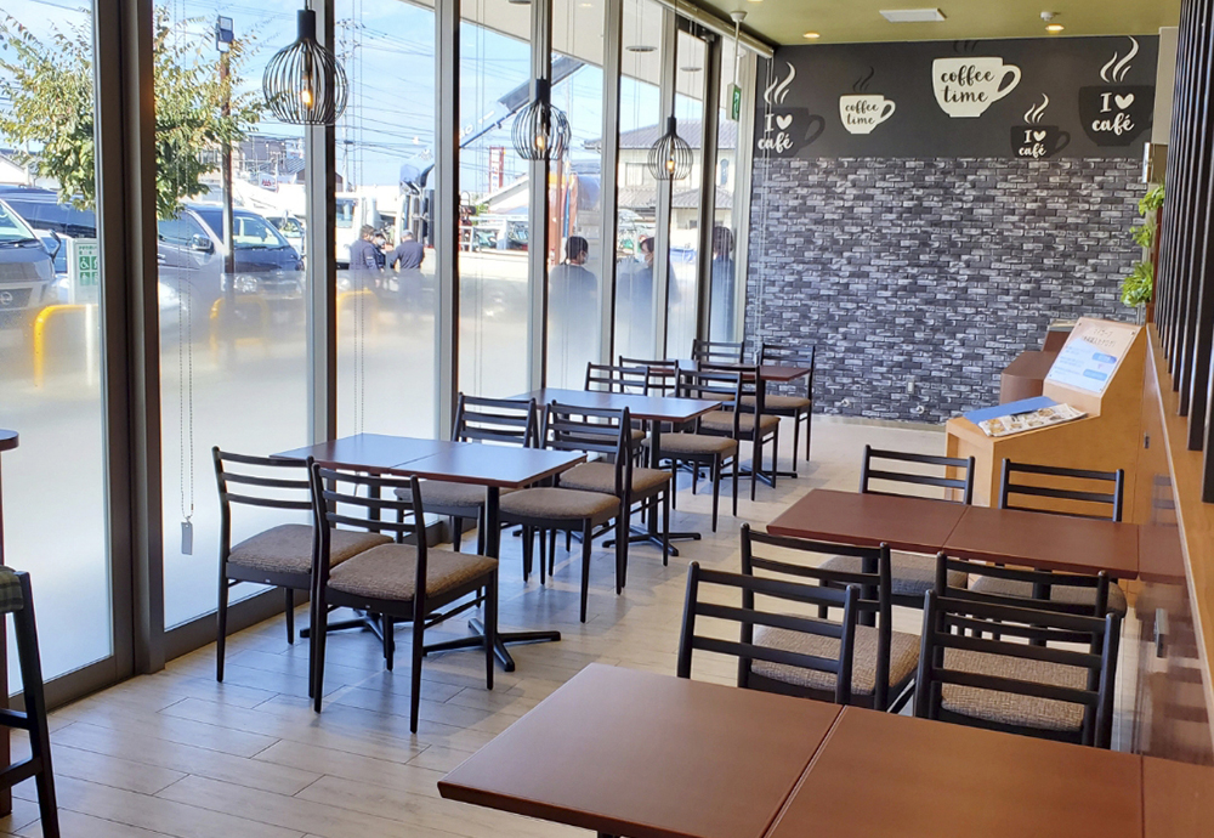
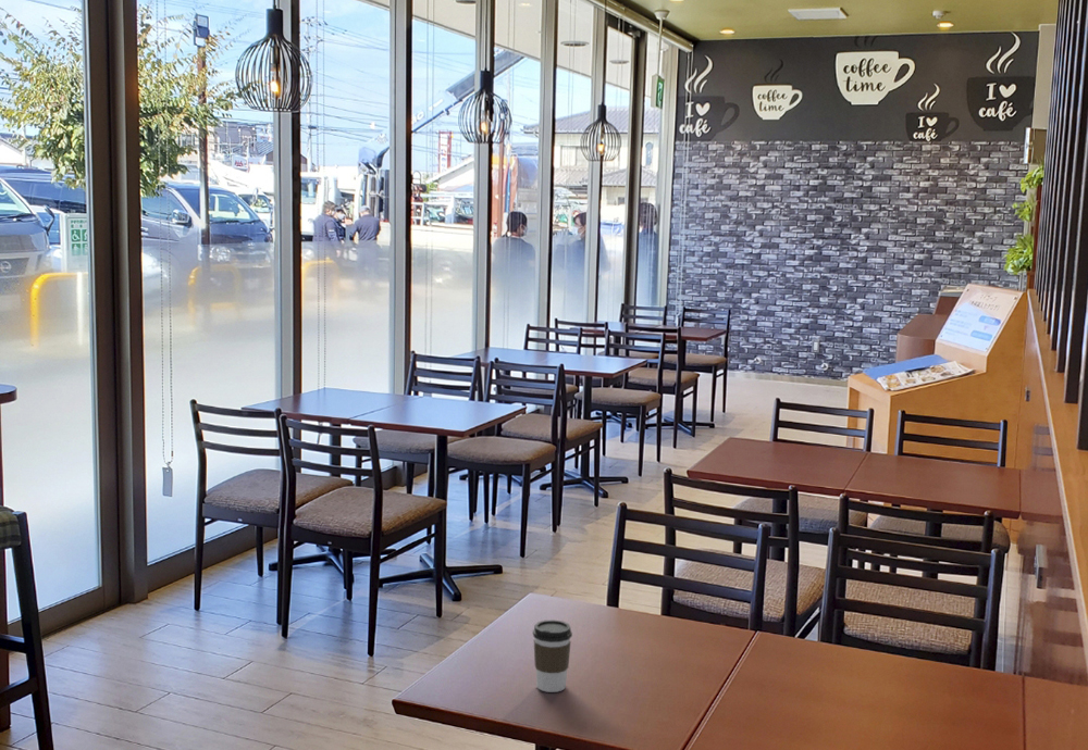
+ coffee cup [532,618,573,693]
